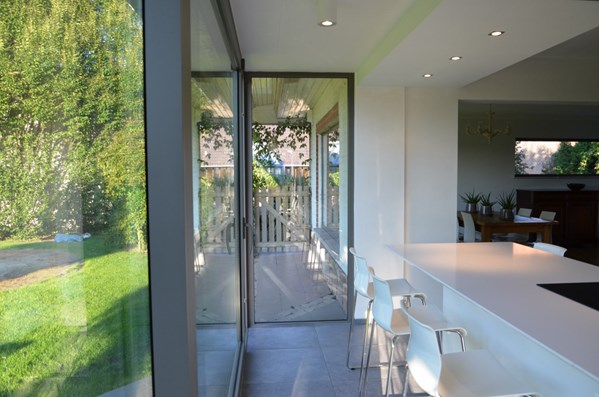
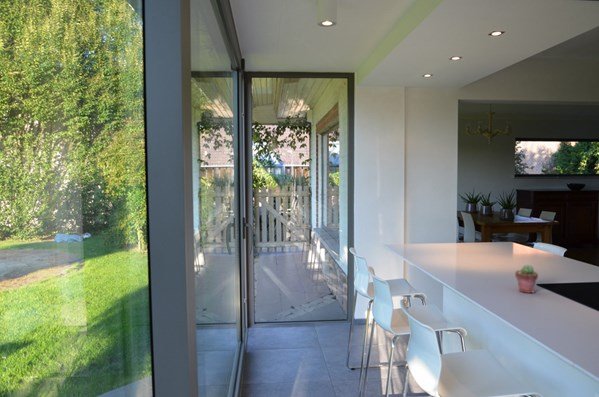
+ potted succulent [514,264,539,294]
